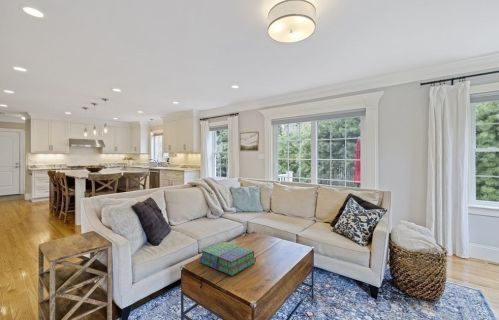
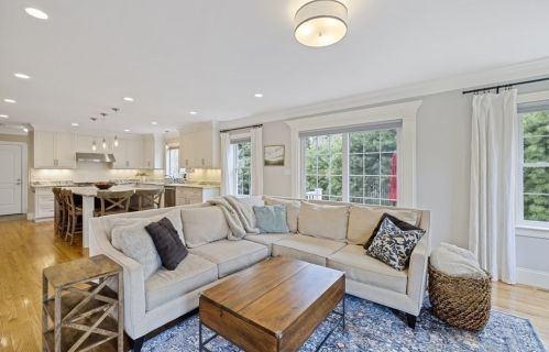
- stack of books [198,240,257,277]
